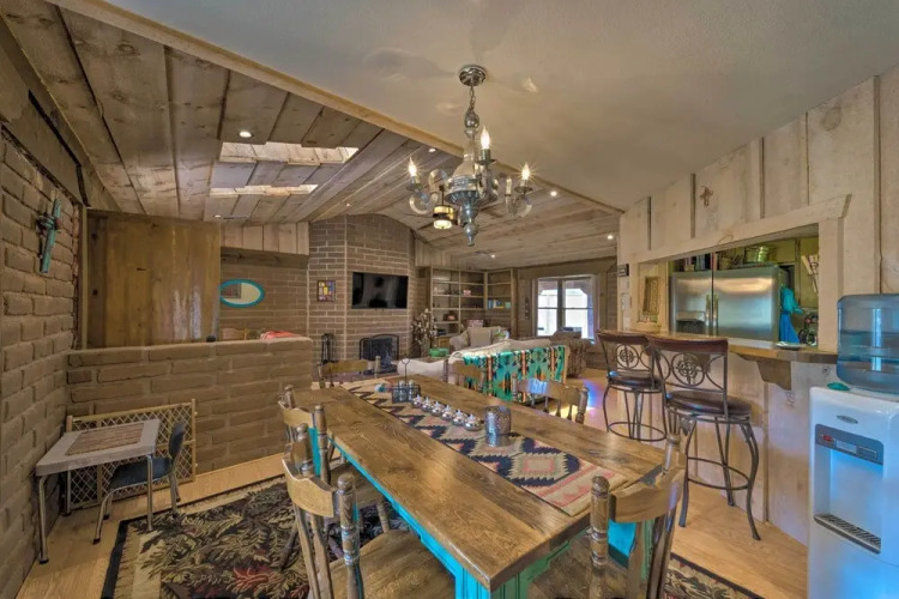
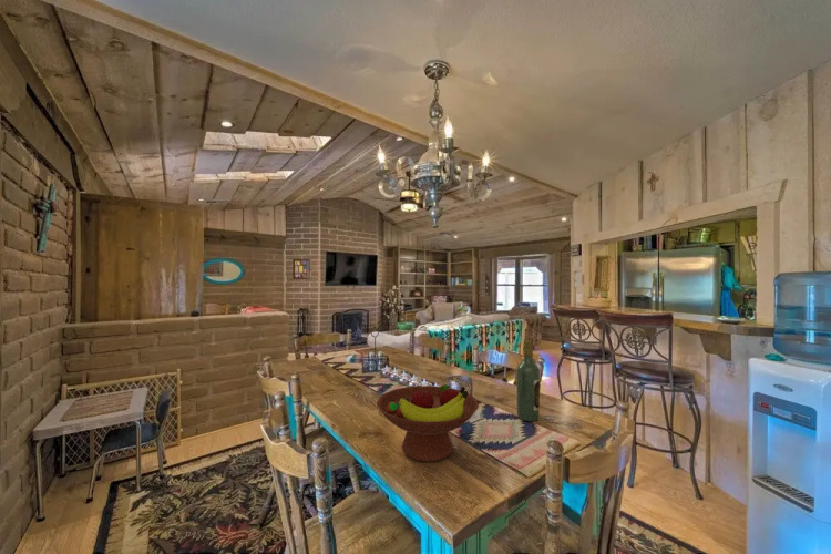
+ wine bottle [515,339,541,422]
+ fruit bowl [376,383,480,463]
